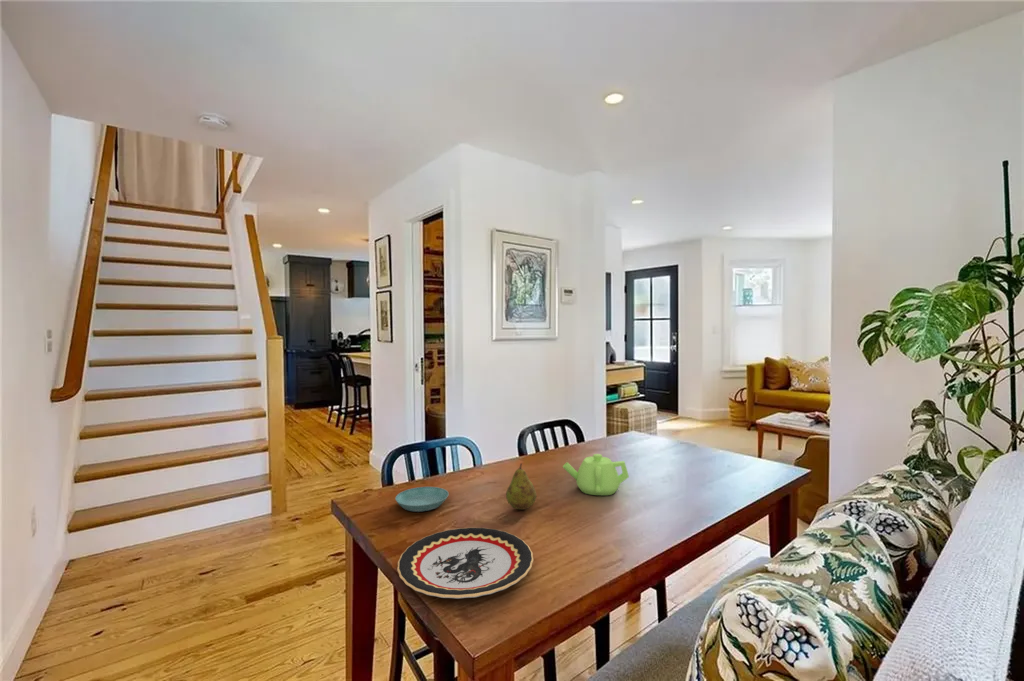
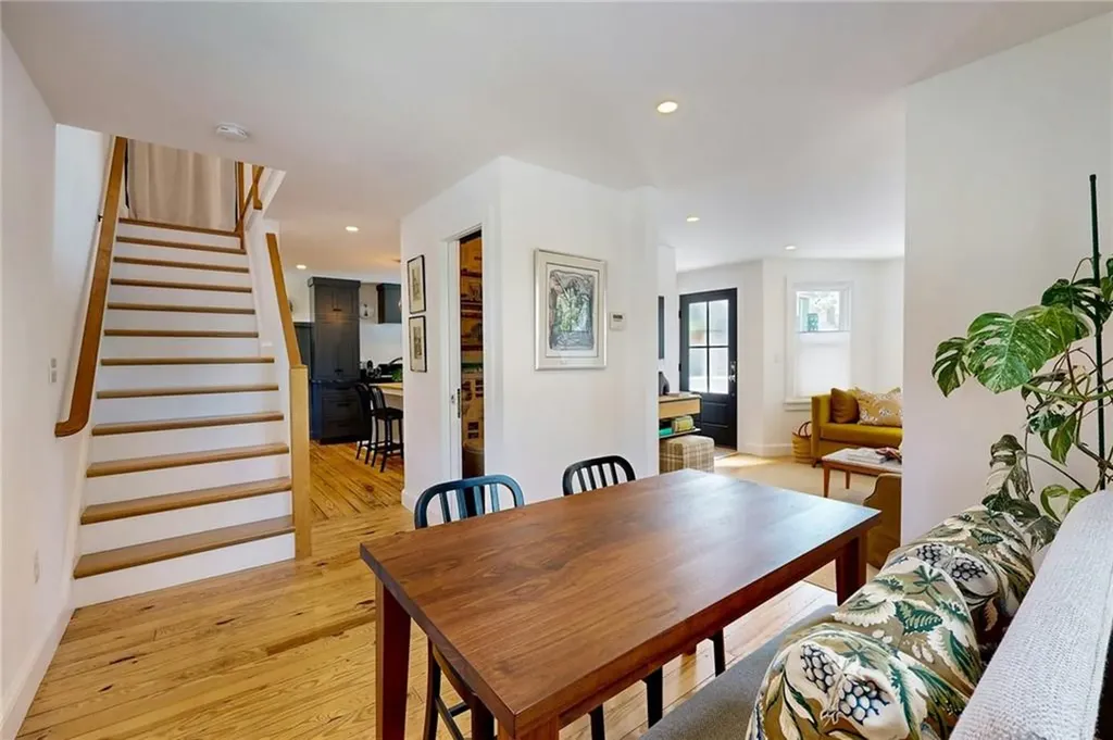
- saucer [394,486,450,513]
- plate [396,527,534,599]
- teapot [562,453,630,496]
- fruit [505,462,537,511]
